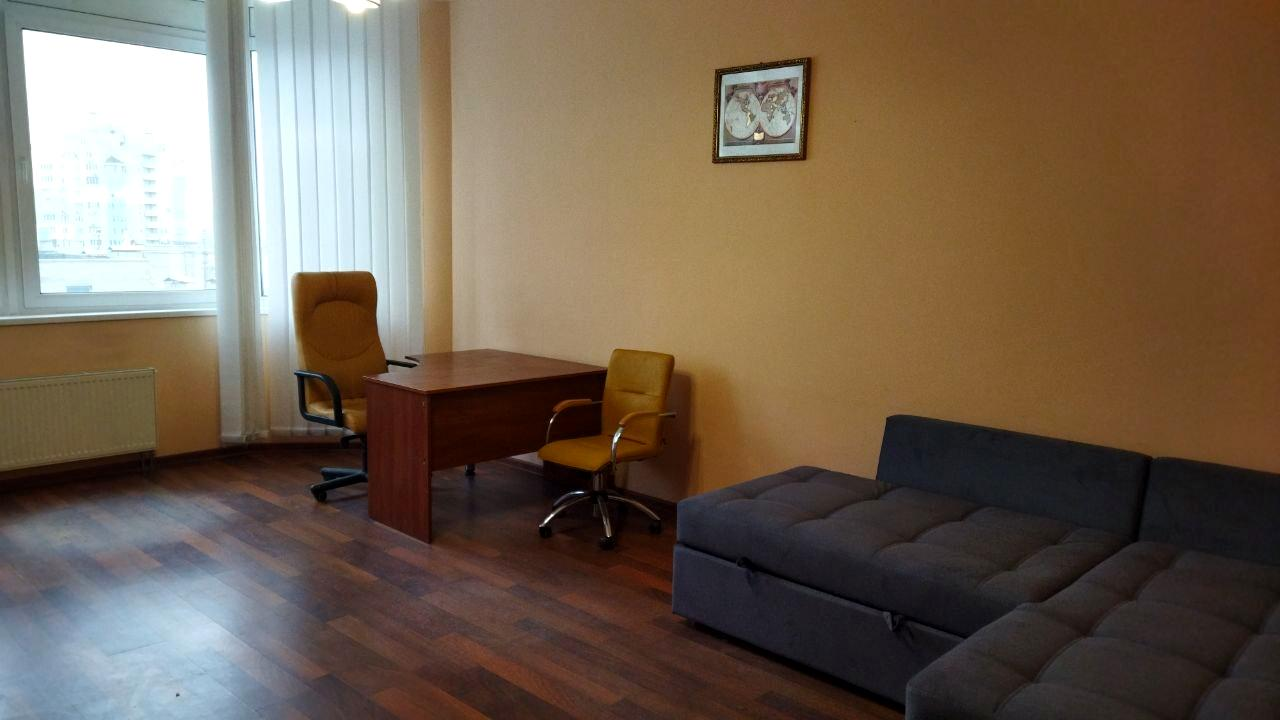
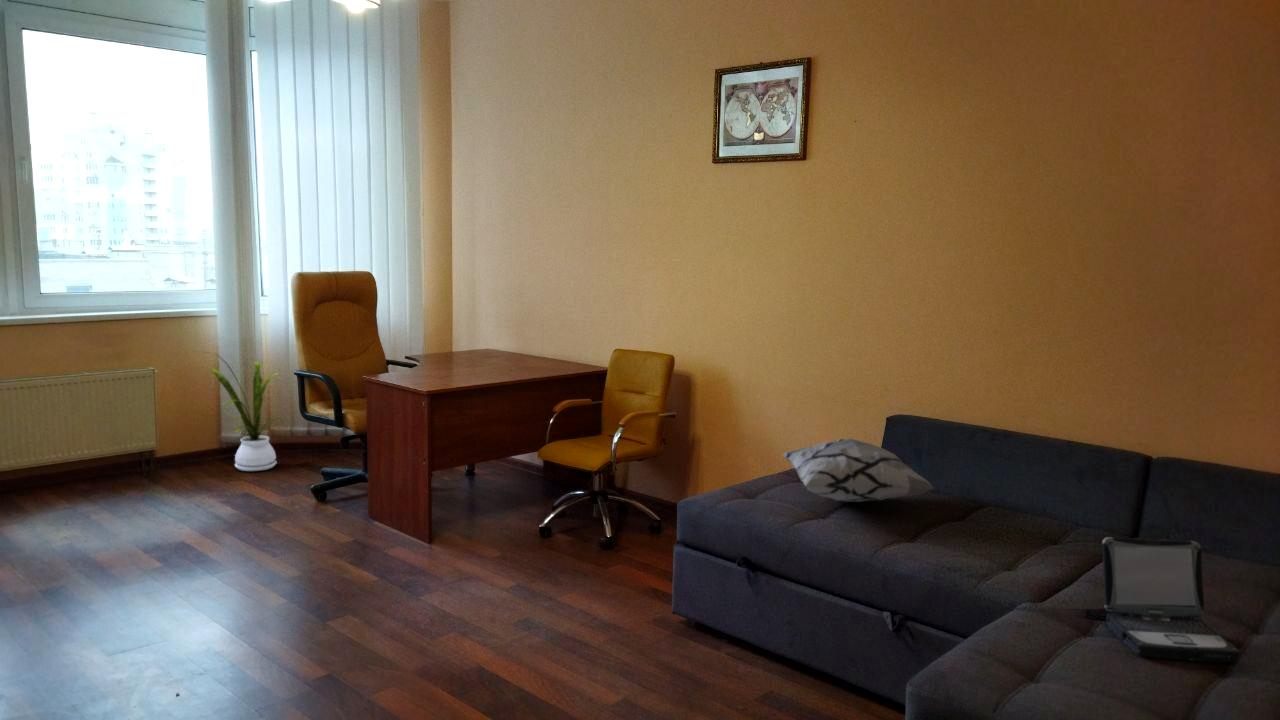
+ decorative pillow [780,438,936,503]
+ laptop [1085,536,1241,663]
+ house plant [205,351,292,472]
